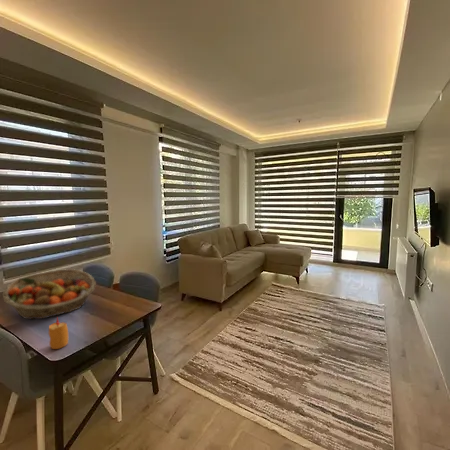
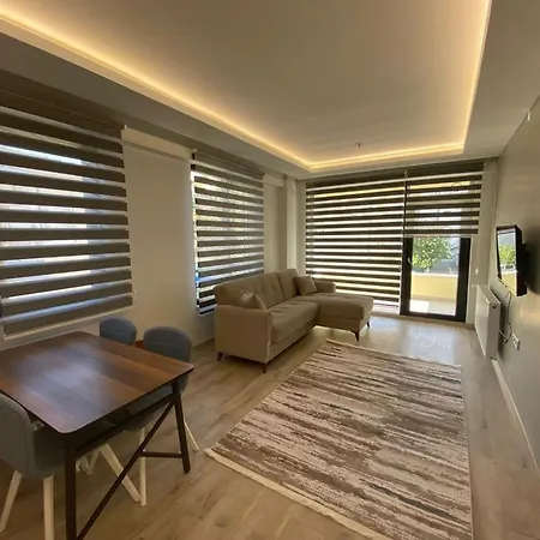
- candle [48,317,69,350]
- fruit basket [2,268,97,320]
